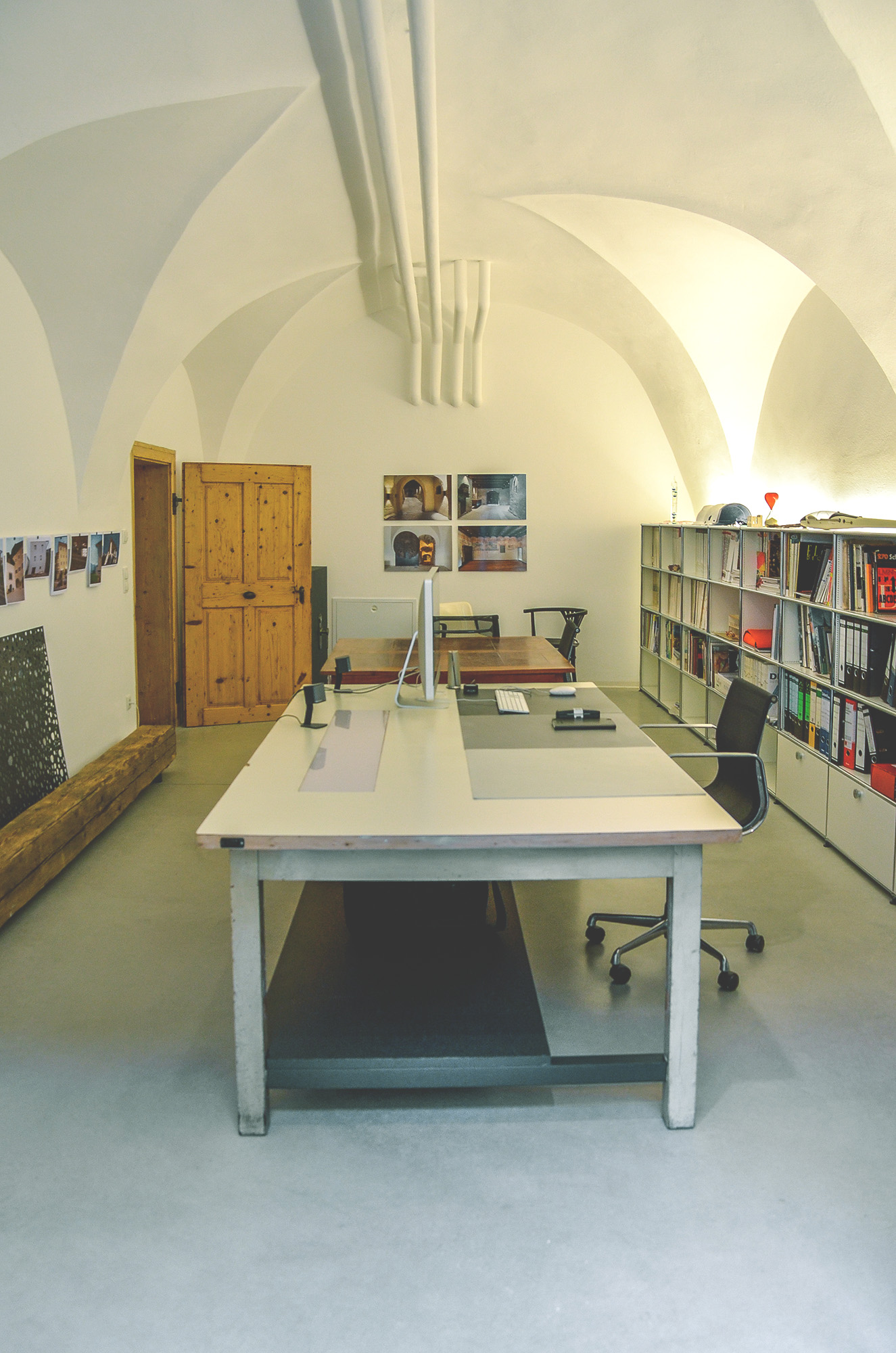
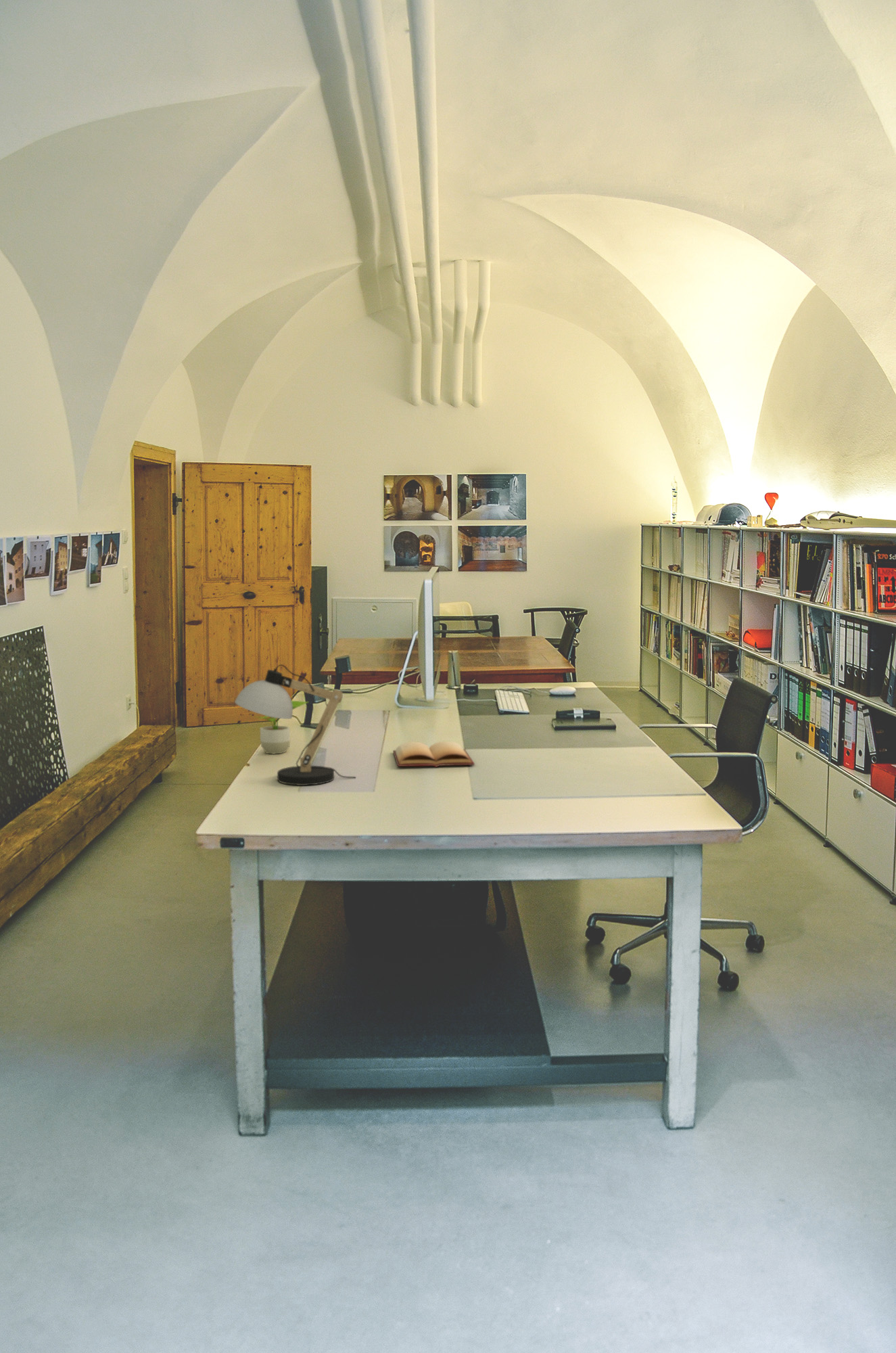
+ desk lamp [234,664,356,786]
+ potted plant [252,700,308,754]
+ bible [392,741,475,767]
